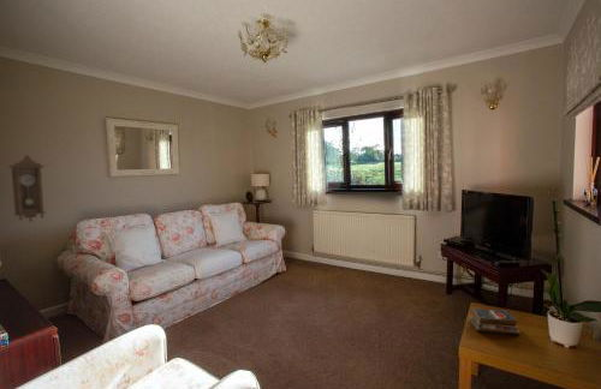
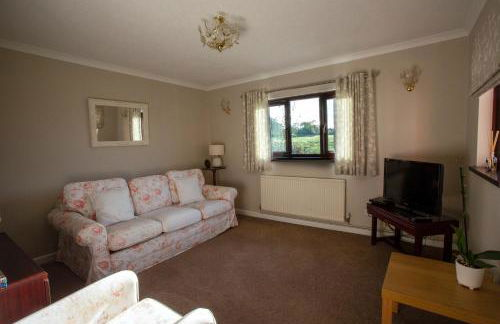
- pendulum clock [7,154,48,223]
- book [469,307,522,336]
